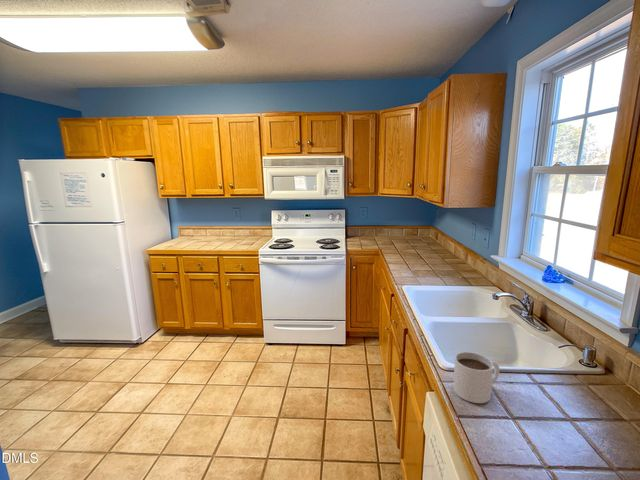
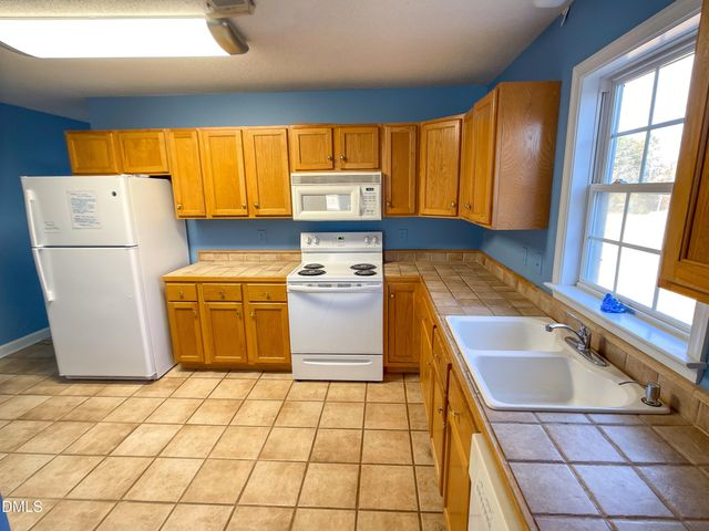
- mug [452,351,500,404]
